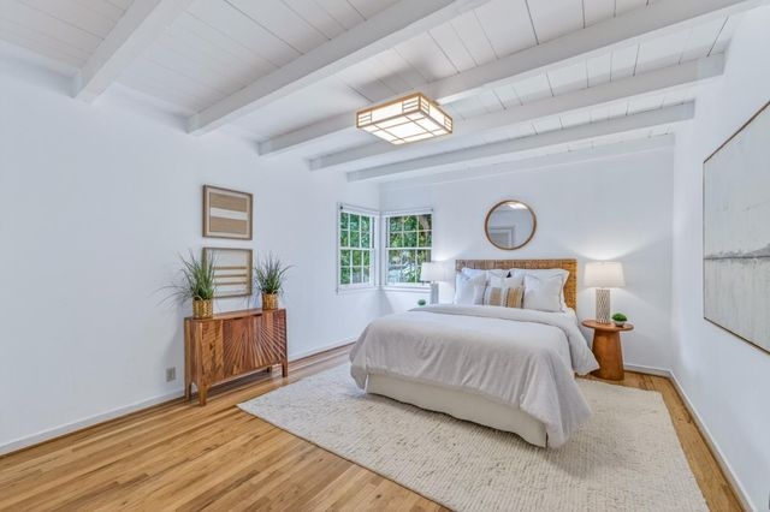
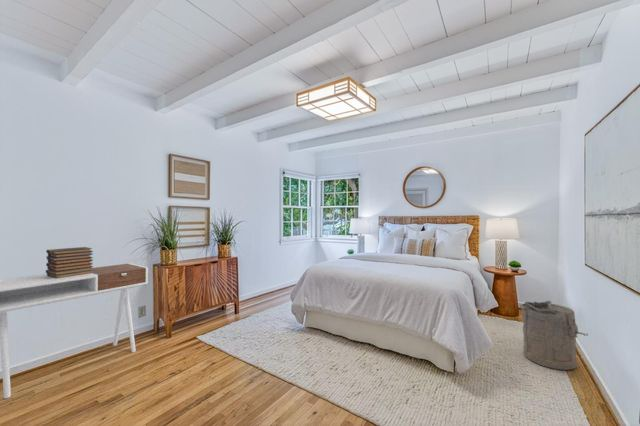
+ book stack [45,246,94,278]
+ desk [0,262,149,399]
+ laundry hamper [519,300,589,371]
